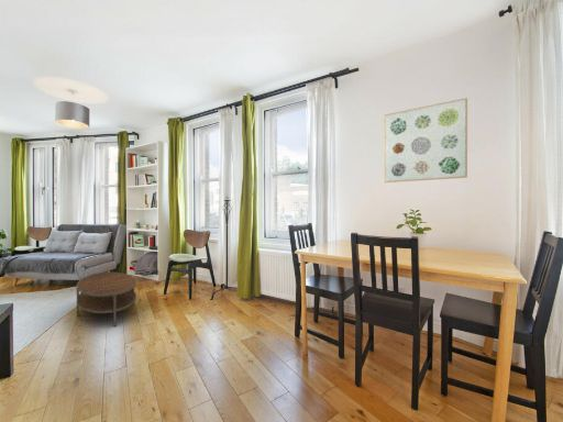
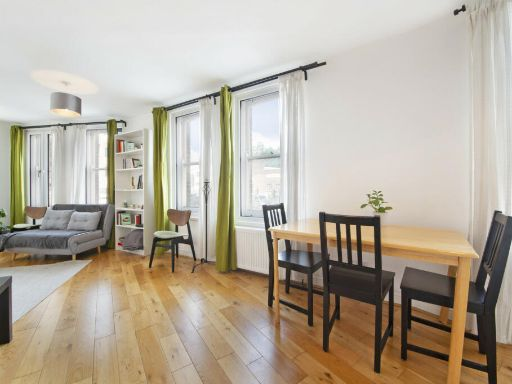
- wall art [383,97,468,184]
- coffee table [76,271,137,327]
